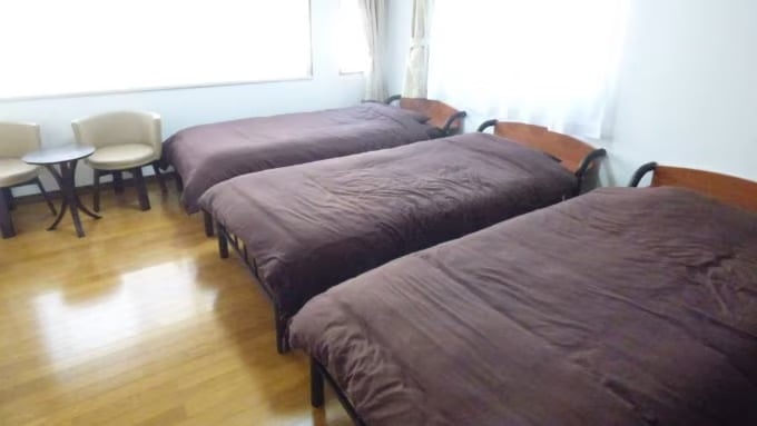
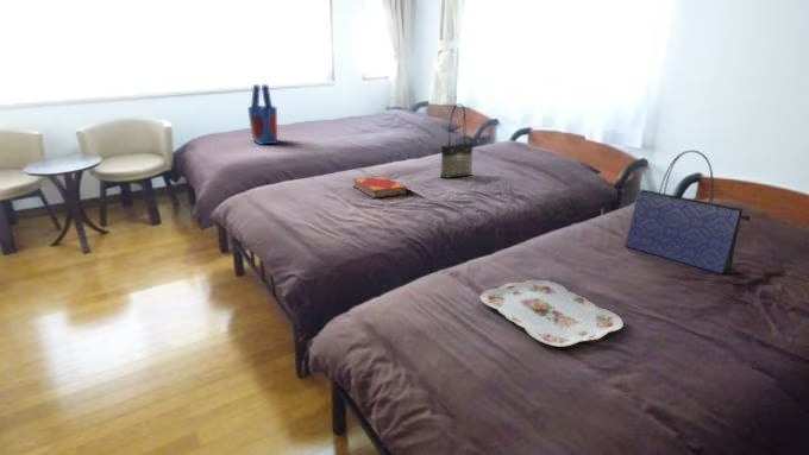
+ tote bag [246,83,278,146]
+ tote bag [623,148,752,274]
+ serving tray [479,279,625,348]
+ tote bag [439,102,475,179]
+ hardback book [351,175,408,200]
